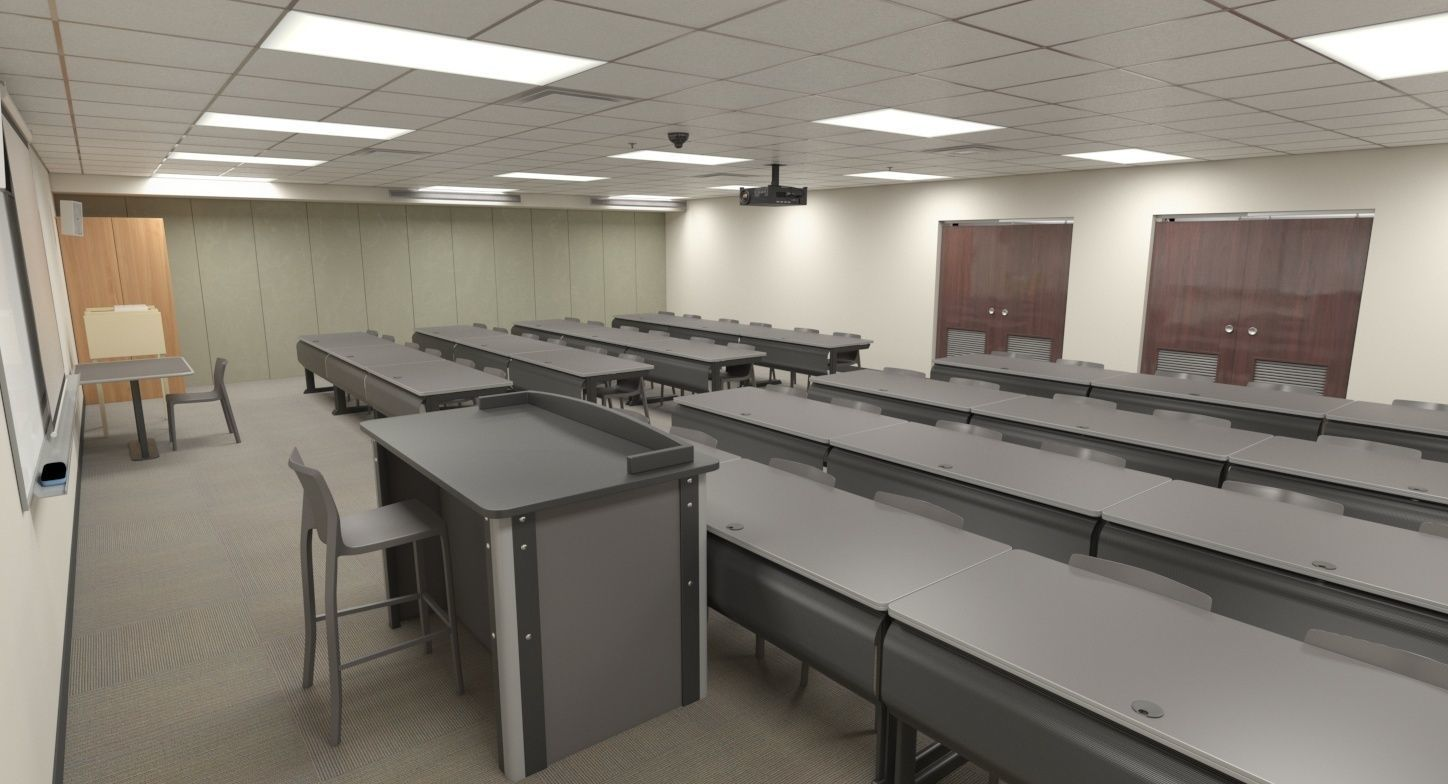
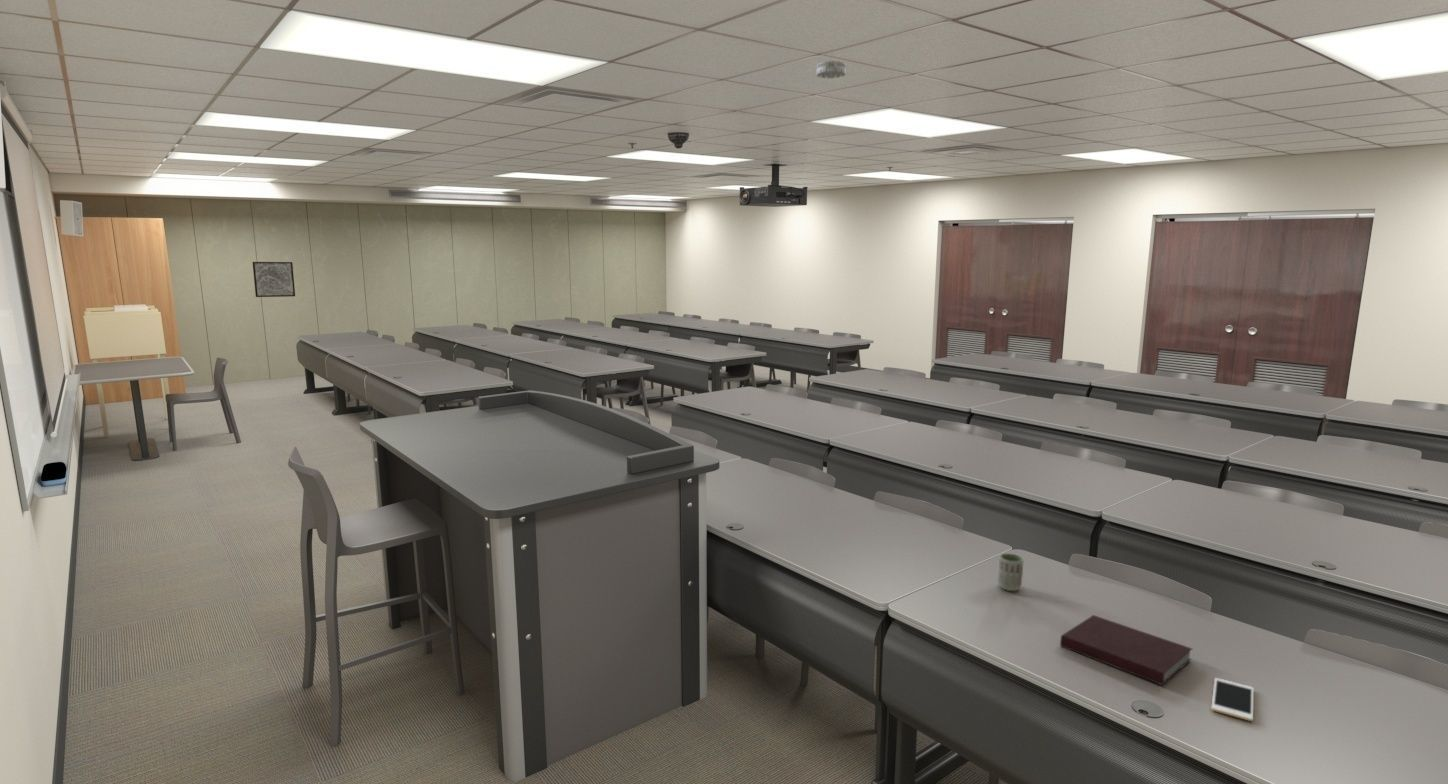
+ cup [997,552,1025,592]
+ notebook [1059,614,1193,686]
+ wall art [252,261,296,298]
+ smoke detector [816,60,847,79]
+ cell phone [1210,677,1255,722]
